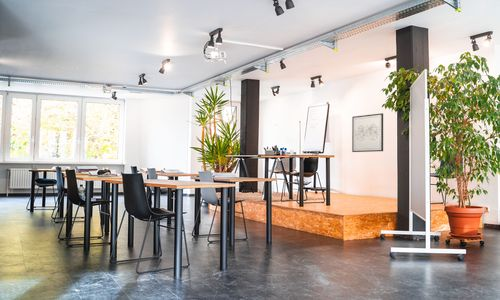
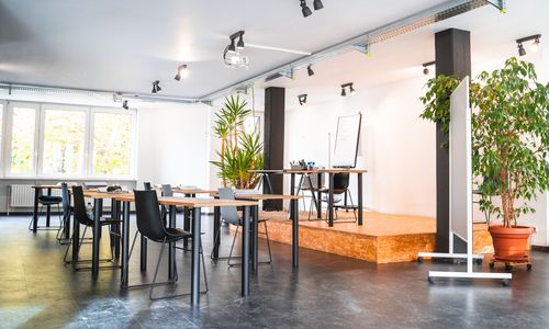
- wall art [351,112,384,153]
